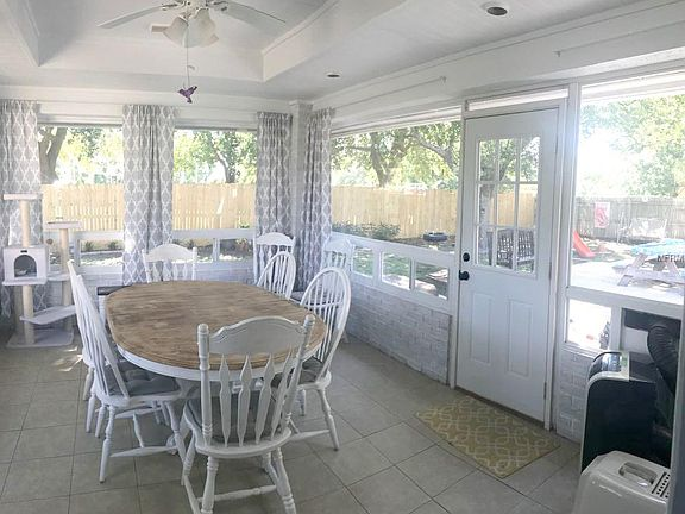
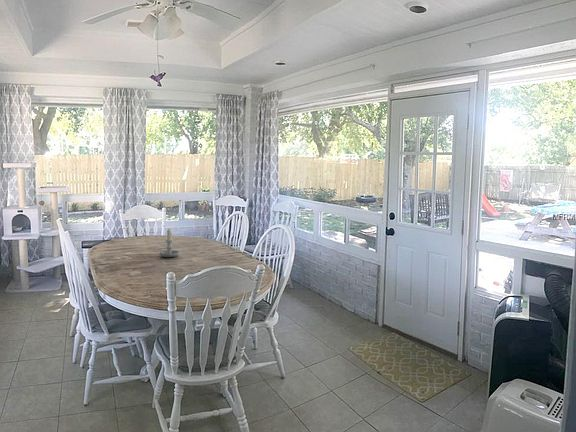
+ candle [158,228,181,258]
